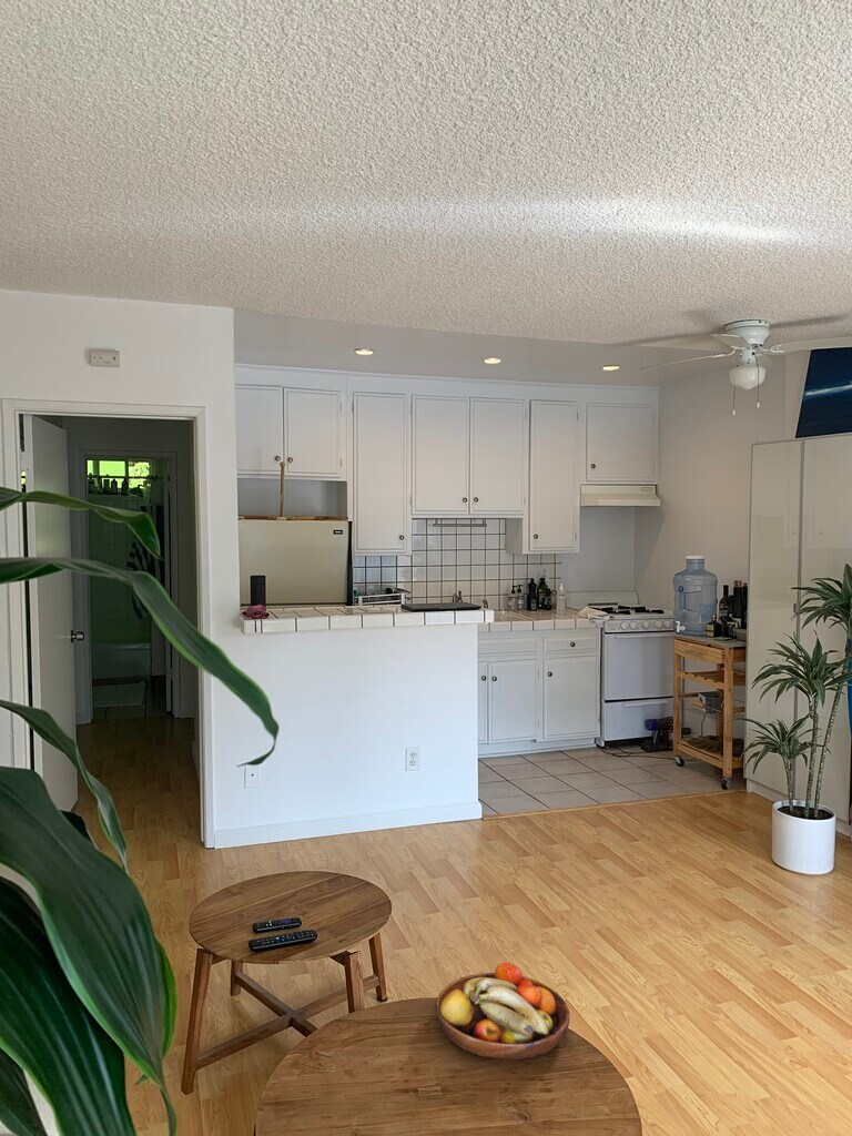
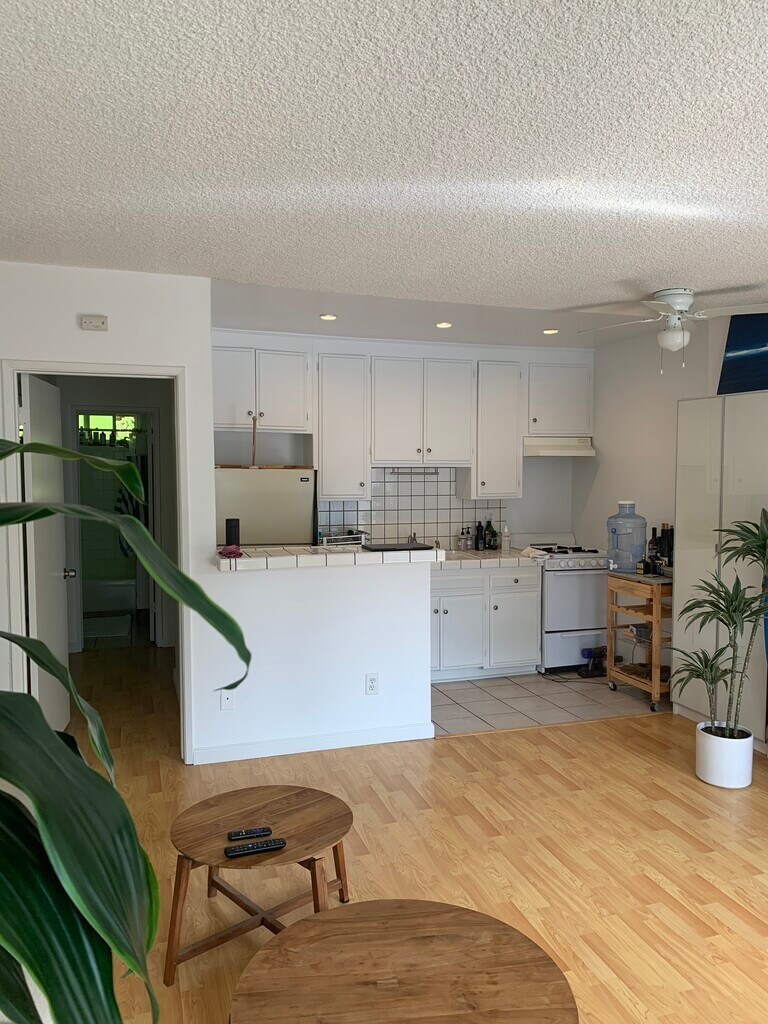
- fruit bowl [434,961,571,1062]
